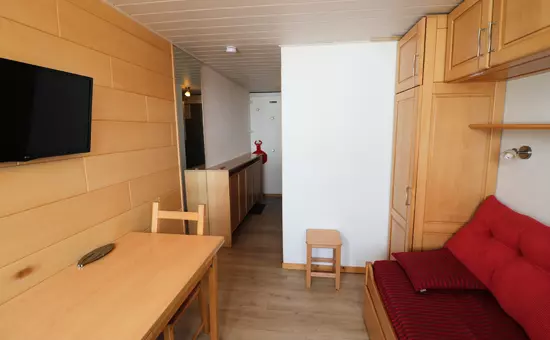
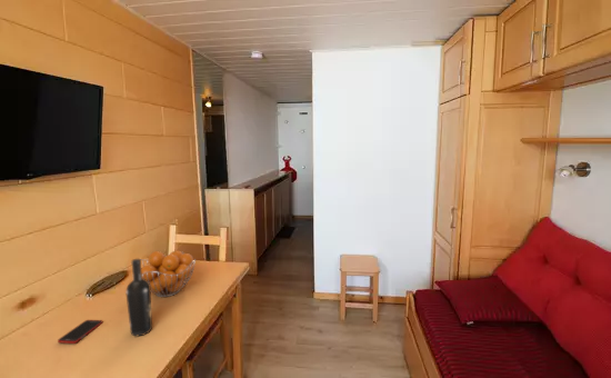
+ cell phone [57,319,103,345]
+ fruit basket [140,249,197,298]
+ wine bottle [126,258,153,337]
